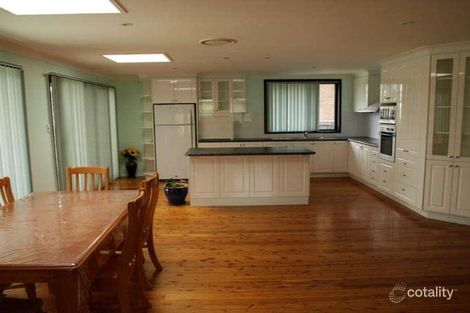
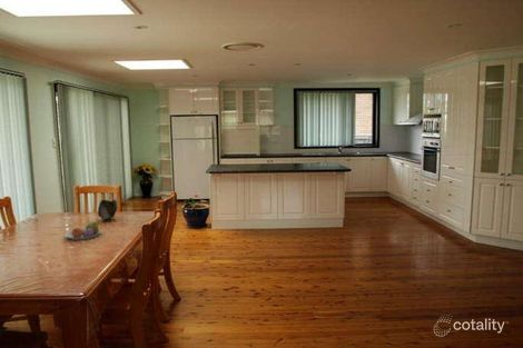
+ fruit bowl [63,221,102,241]
+ decorative bowl [97,199,118,221]
